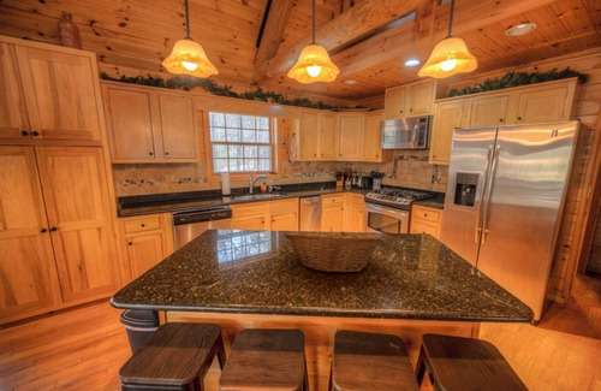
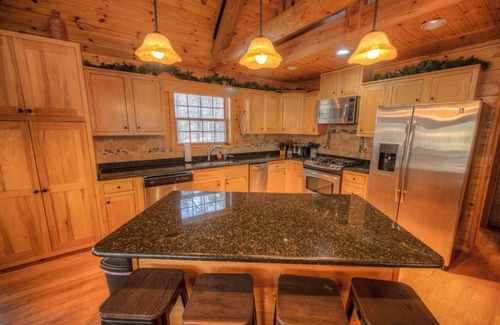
- fruit basket [284,226,382,274]
